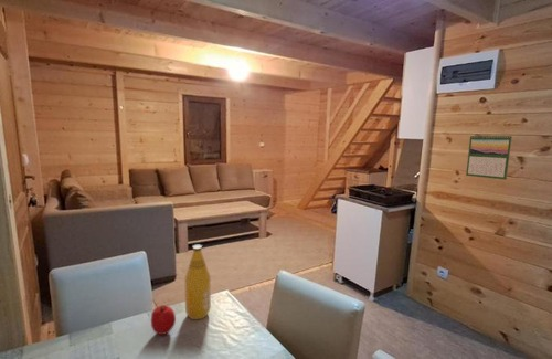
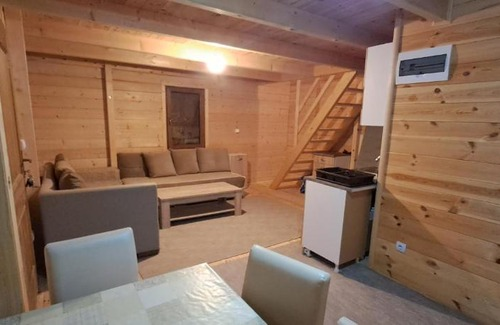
- fruit [150,304,177,336]
- calendar [465,134,513,181]
- bottle [183,244,212,320]
